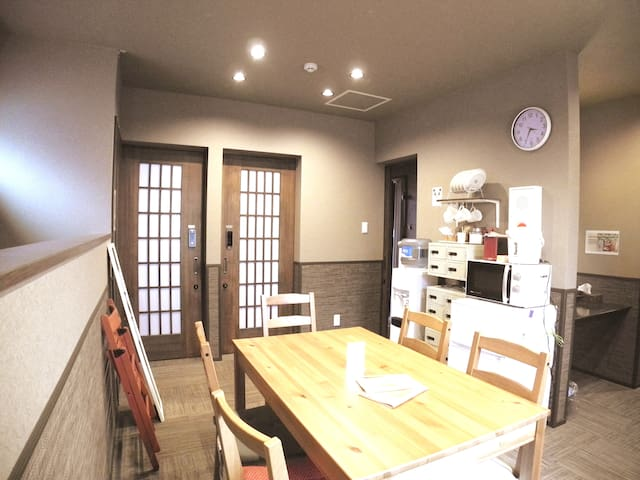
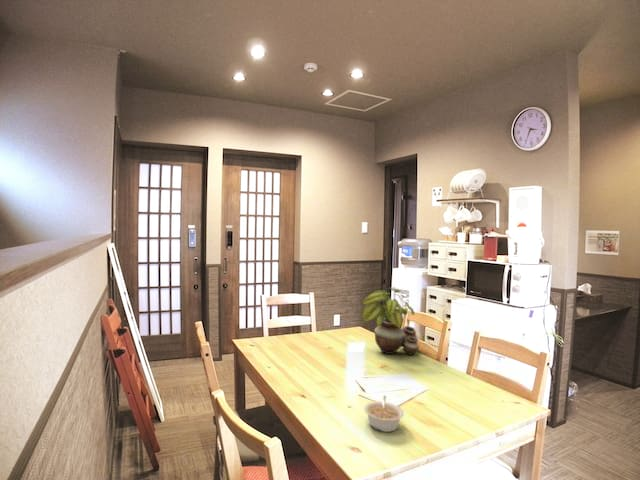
+ potted plant [362,287,420,356]
+ legume [363,395,405,433]
